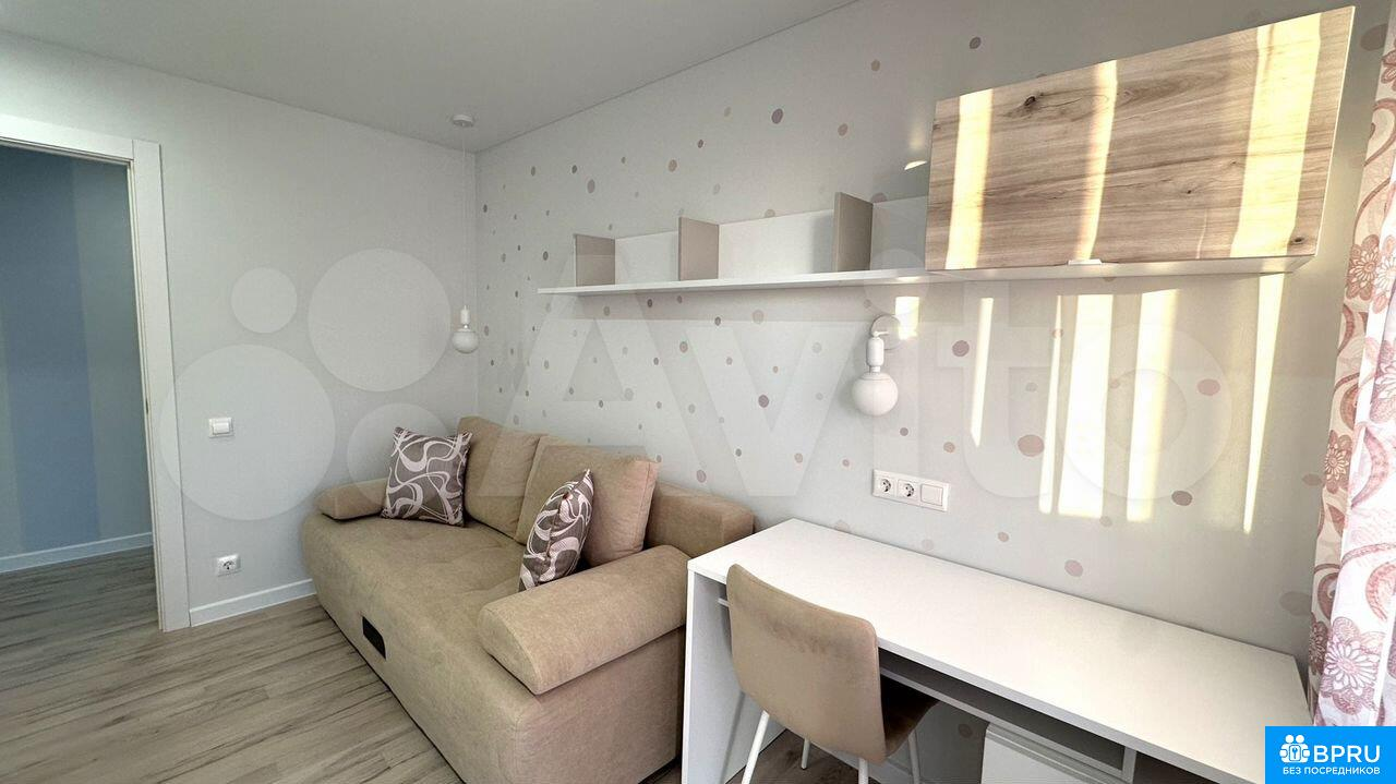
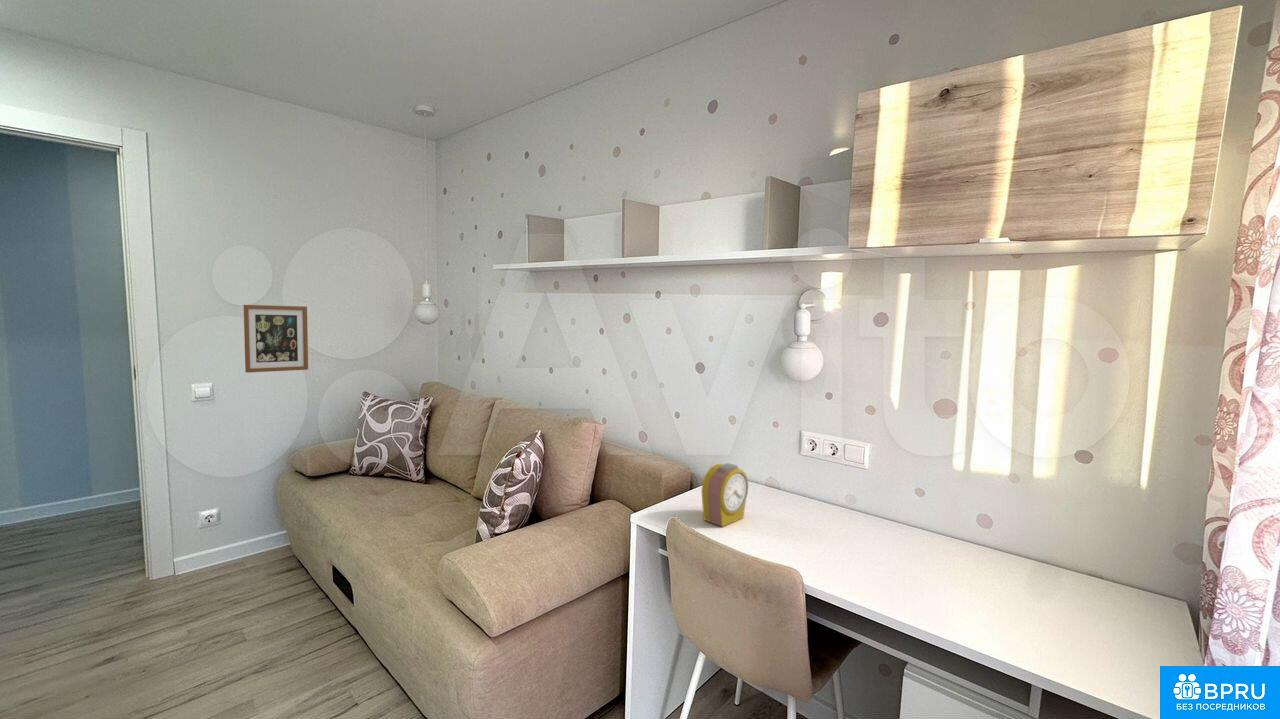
+ alarm clock [700,462,750,528]
+ wall art [243,304,309,374]
